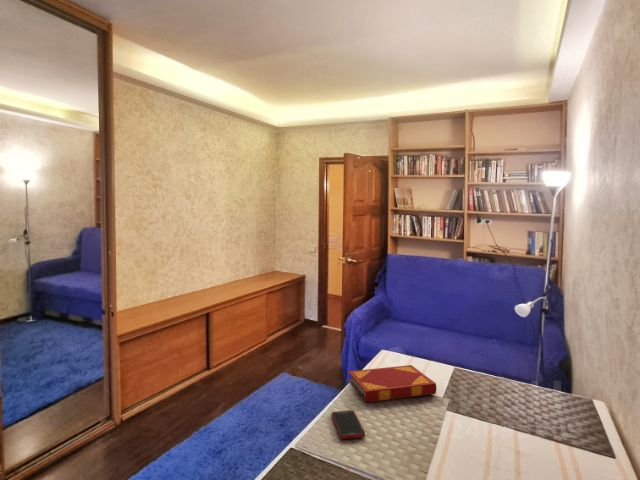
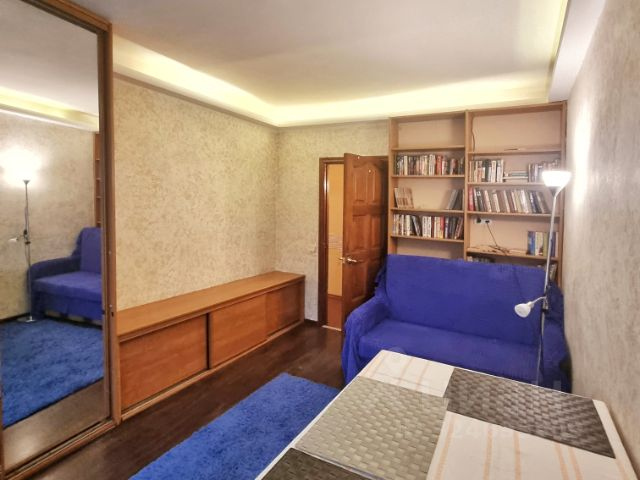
- hardback book [347,364,437,403]
- cell phone [331,410,366,440]
